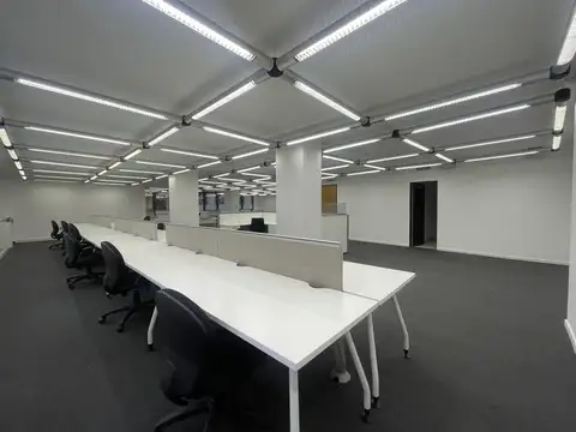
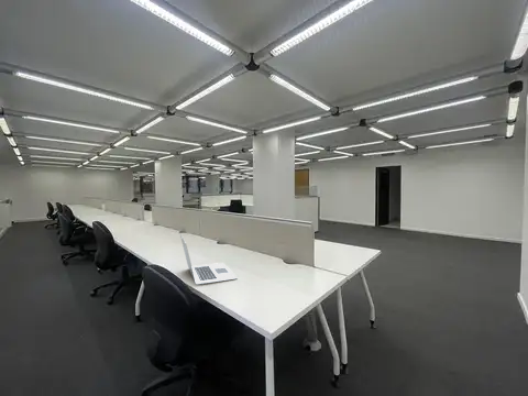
+ laptop [179,233,239,286]
